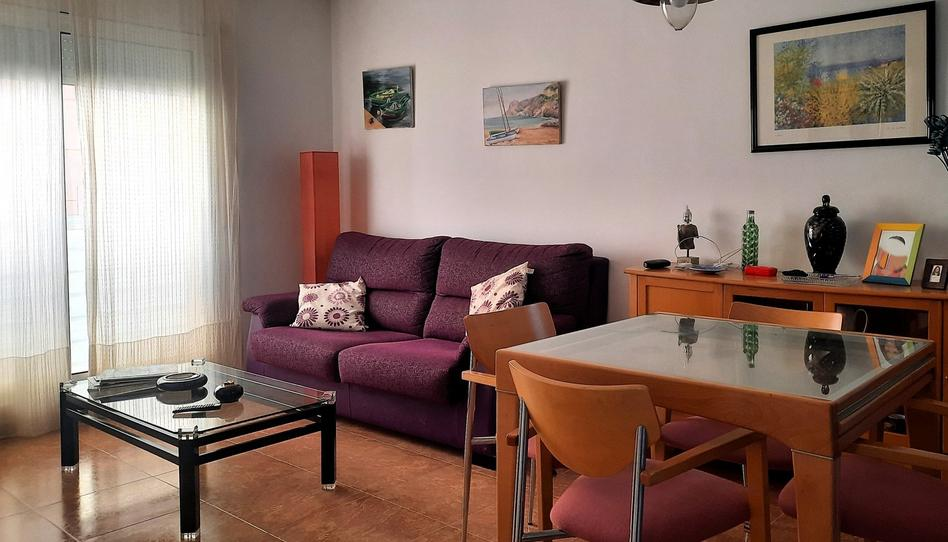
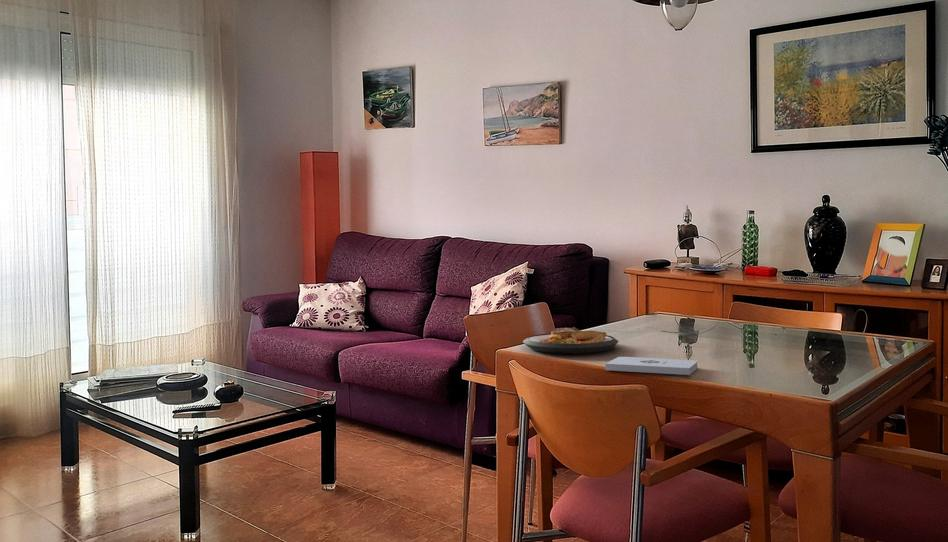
+ notepad [605,356,699,376]
+ plate [522,326,620,354]
